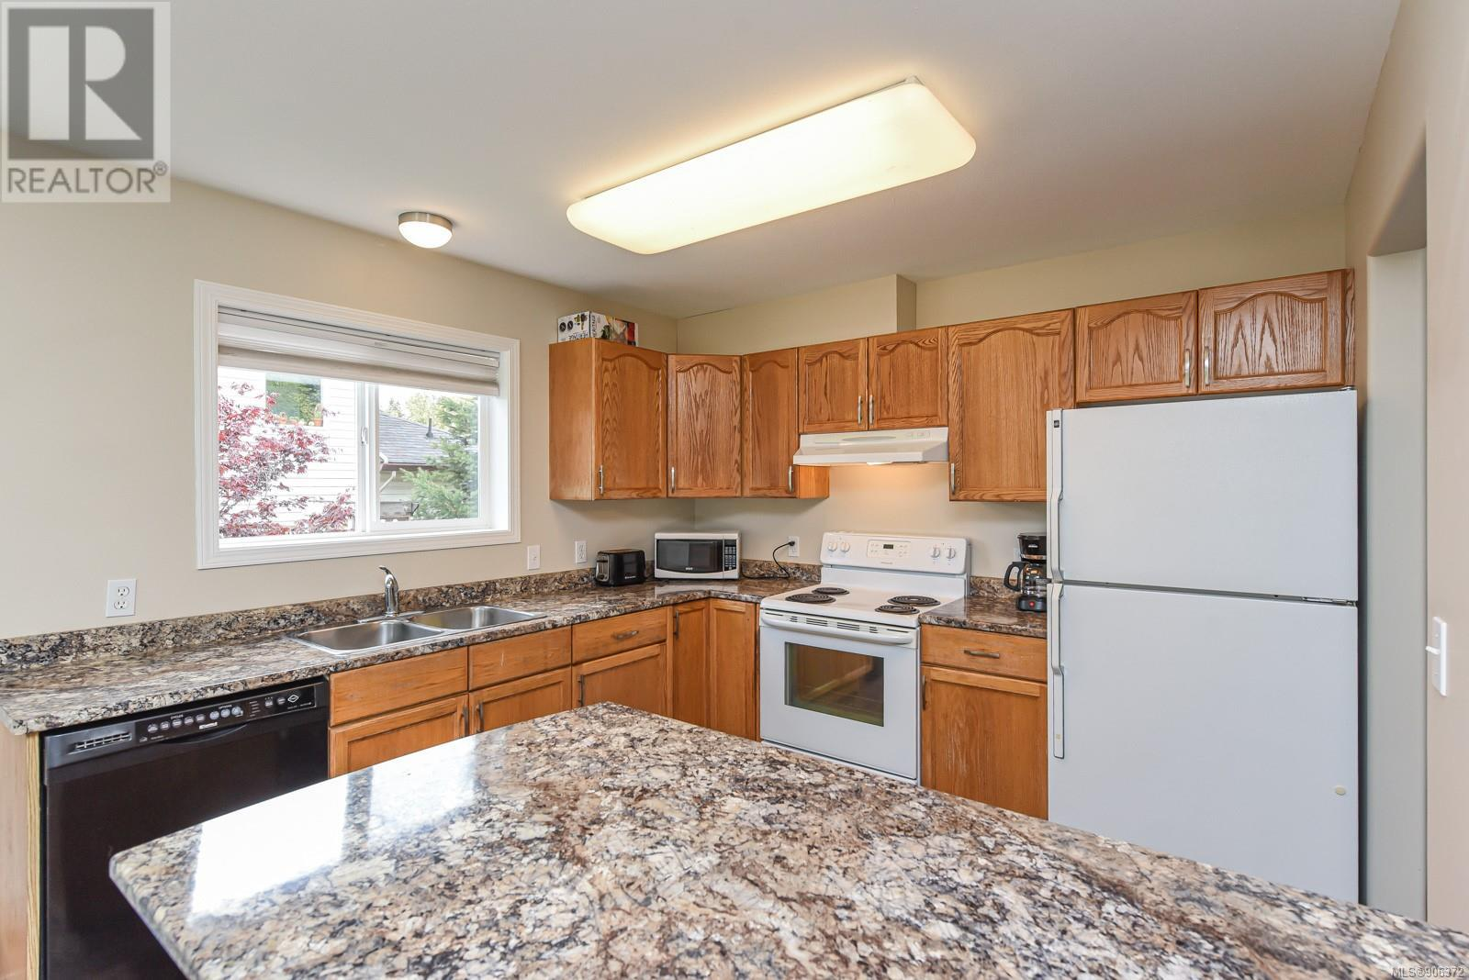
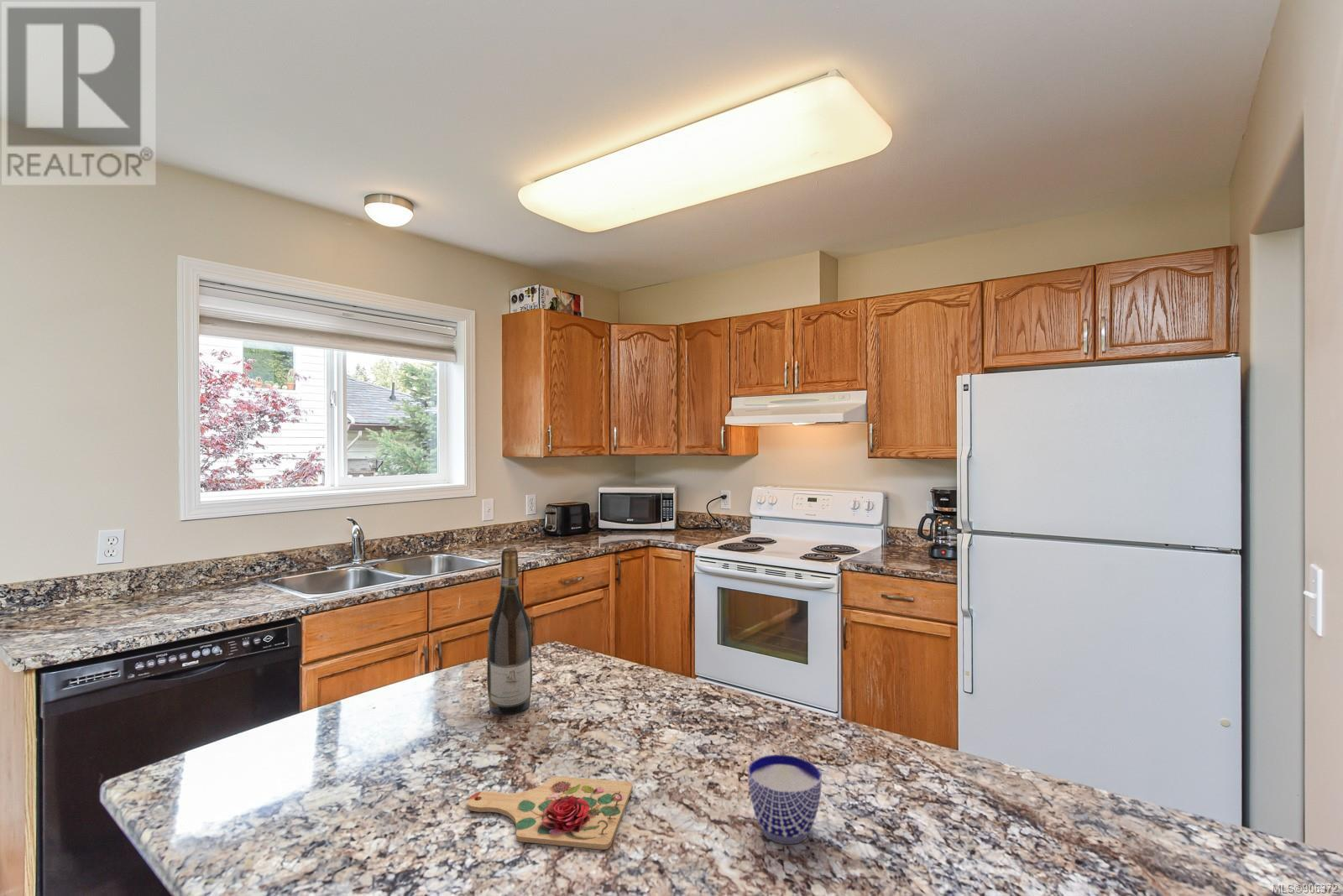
+ cutting board [467,775,634,851]
+ cup [747,754,823,845]
+ wine bottle [486,546,533,715]
